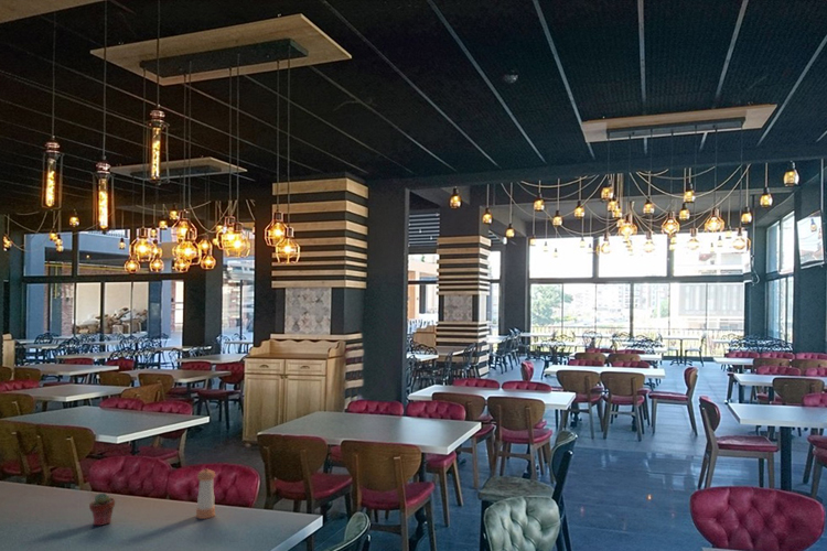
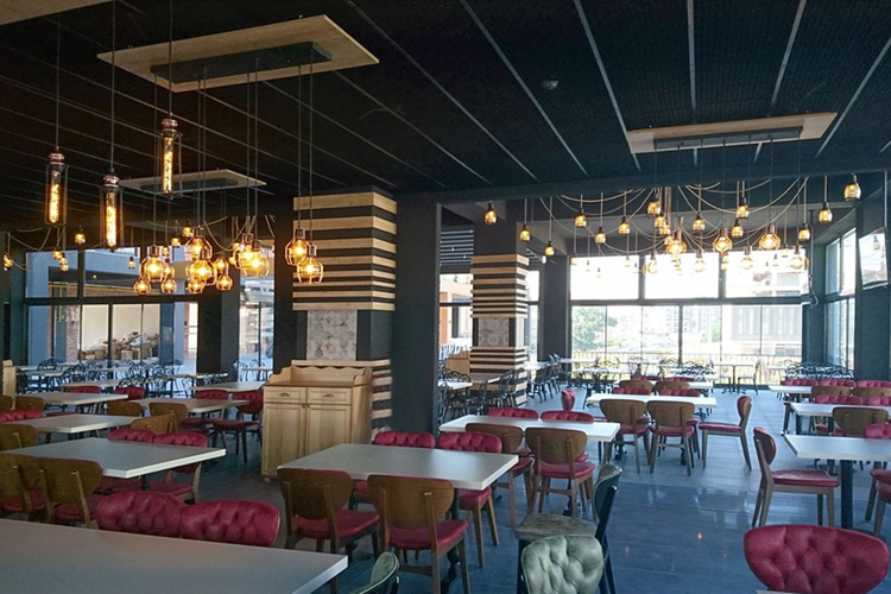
- potted succulent [88,491,116,527]
- pepper shaker [195,467,216,520]
